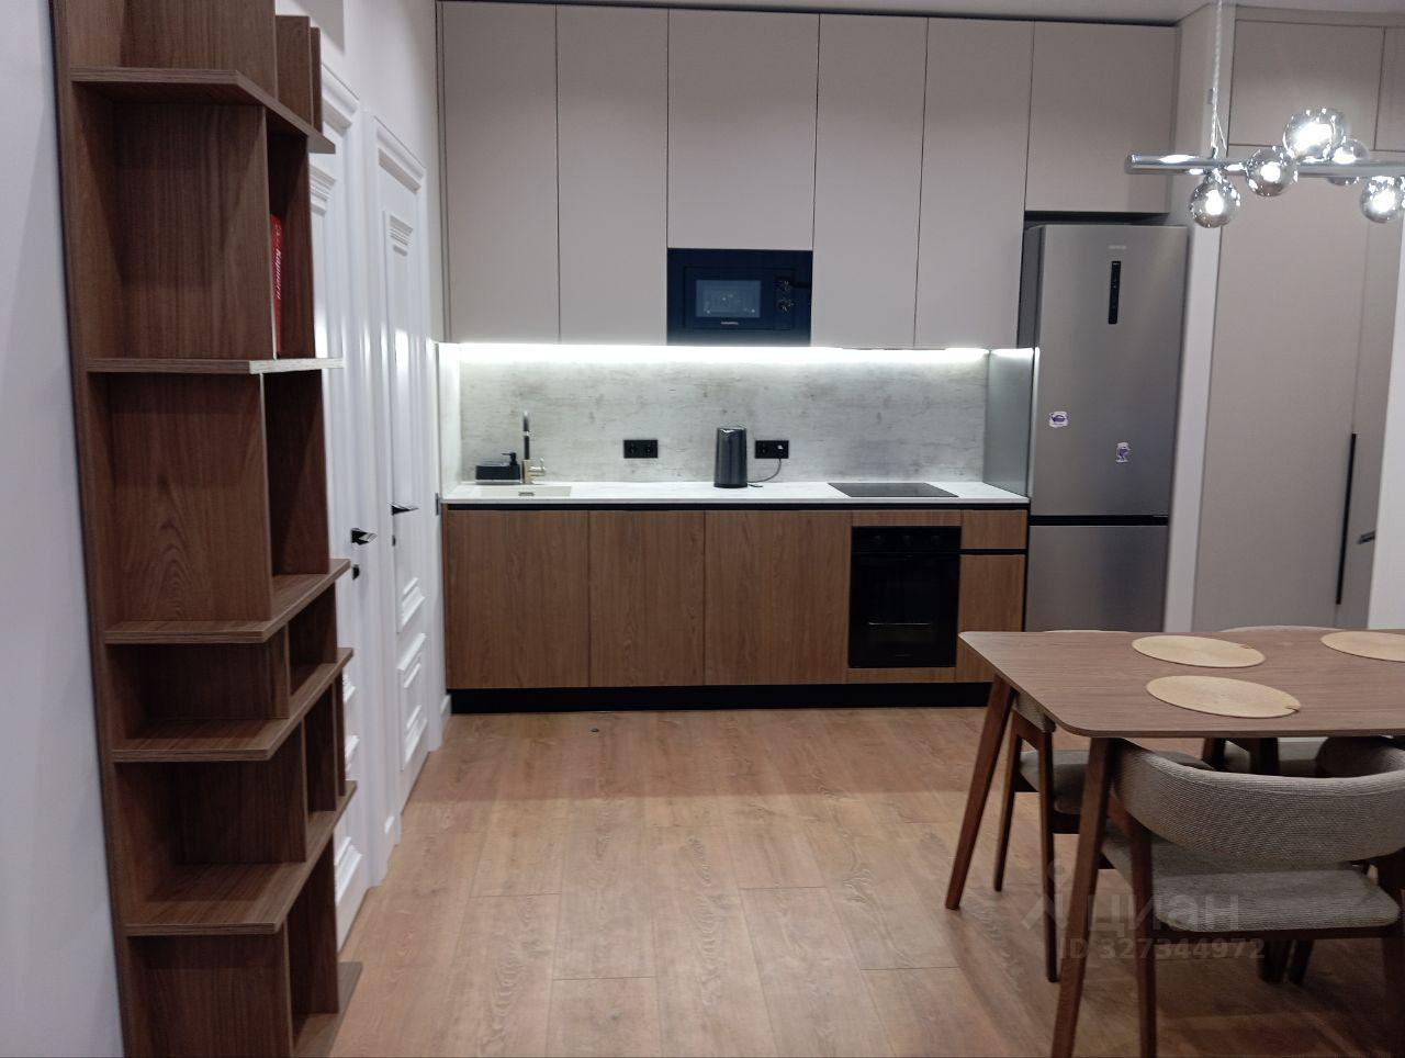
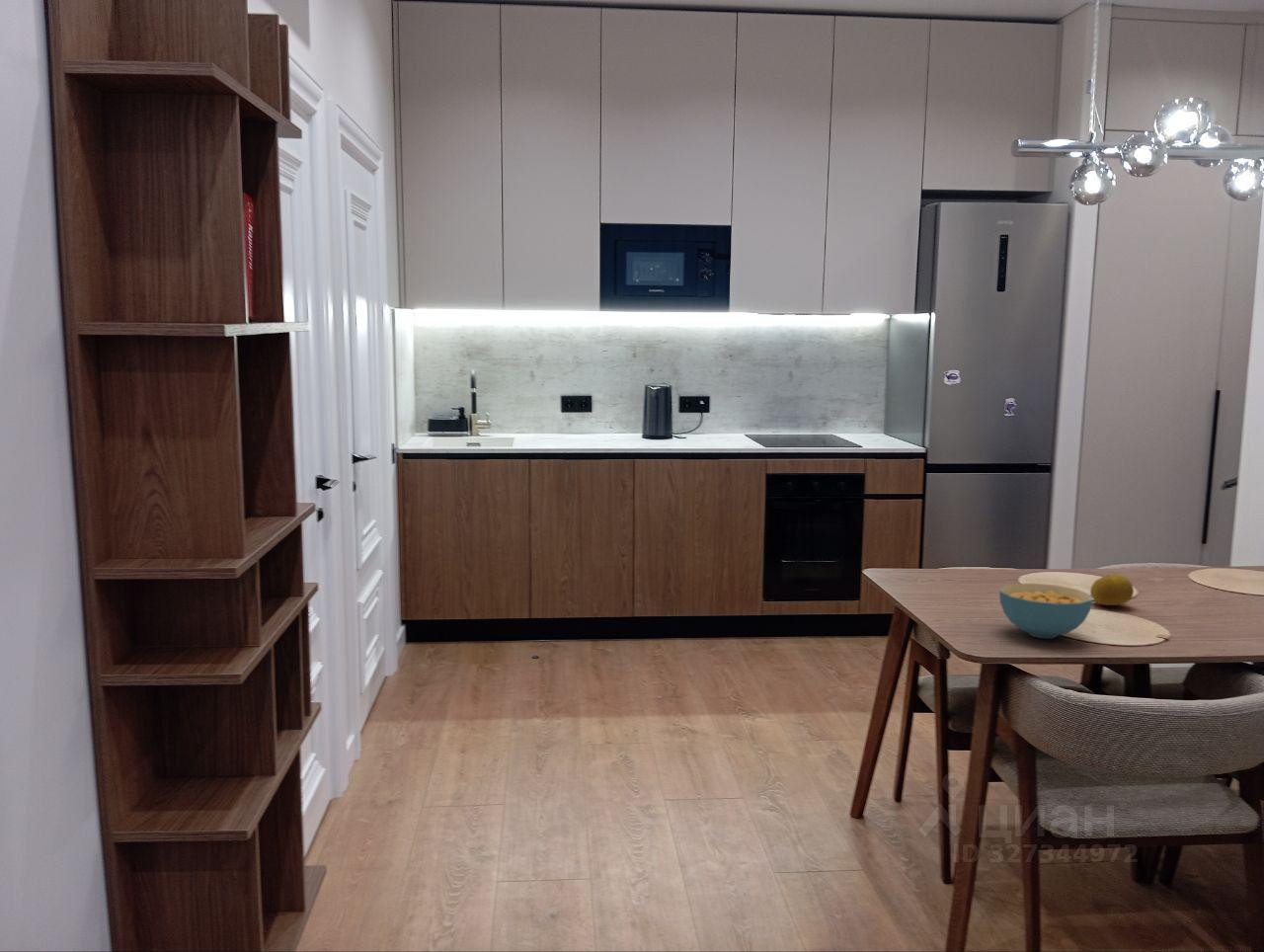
+ fruit [1089,574,1135,606]
+ cereal bowl [998,583,1093,640]
